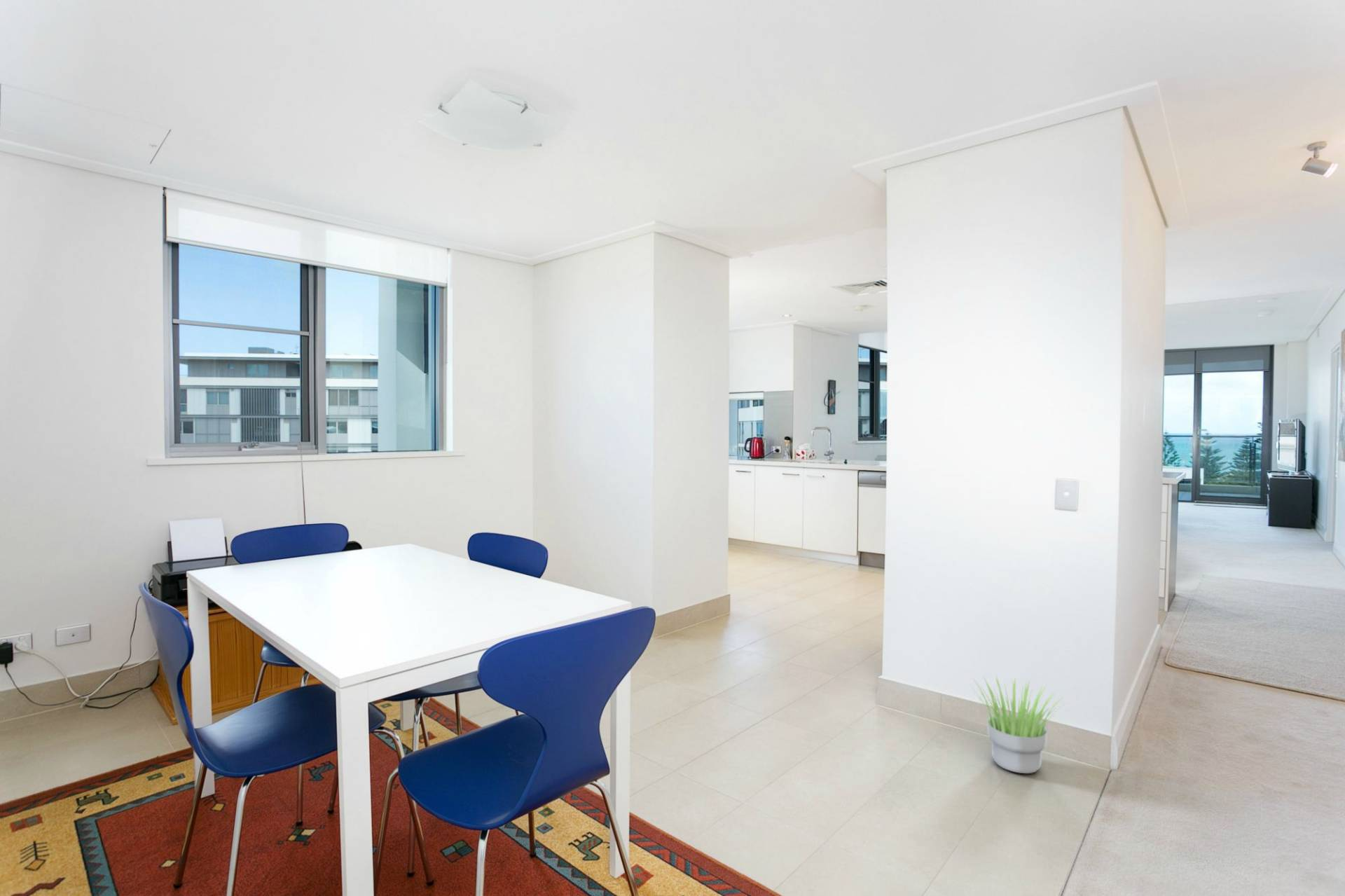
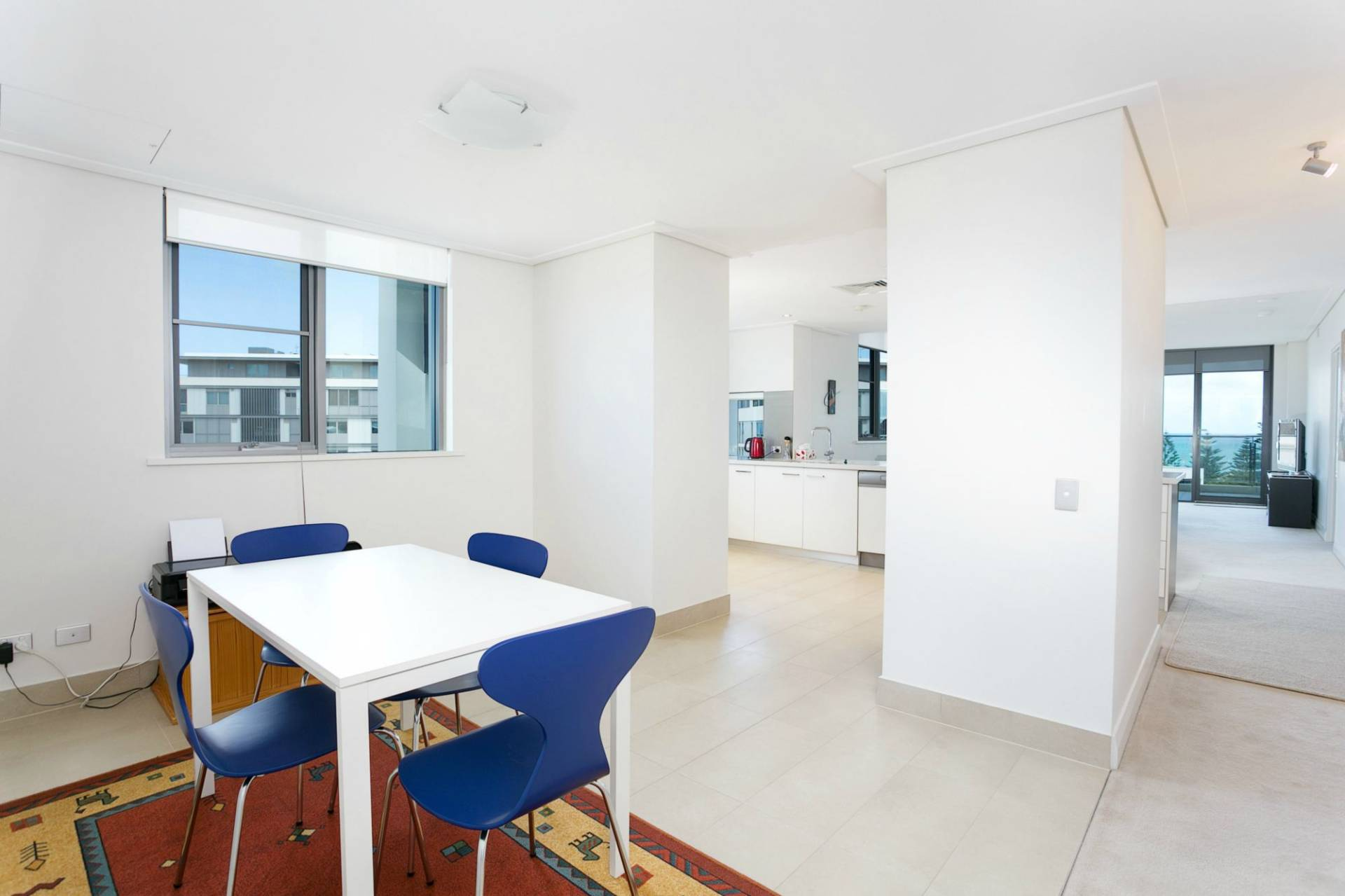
- potted plant [969,675,1067,774]
